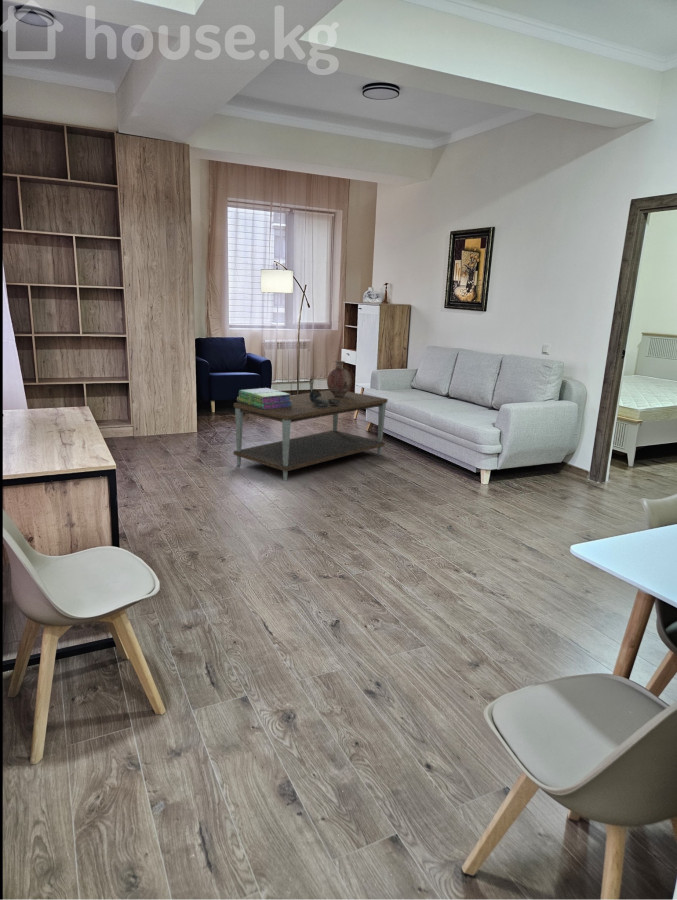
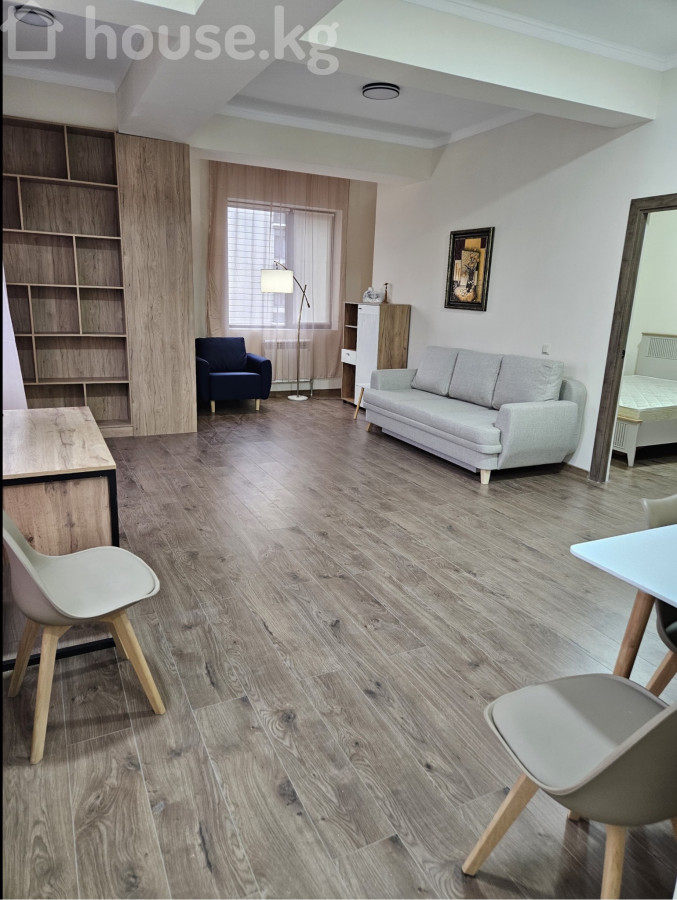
- coffee table [233,389,389,482]
- decorative bowl [309,388,341,408]
- stack of books [236,387,293,409]
- vase [326,360,353,397]
